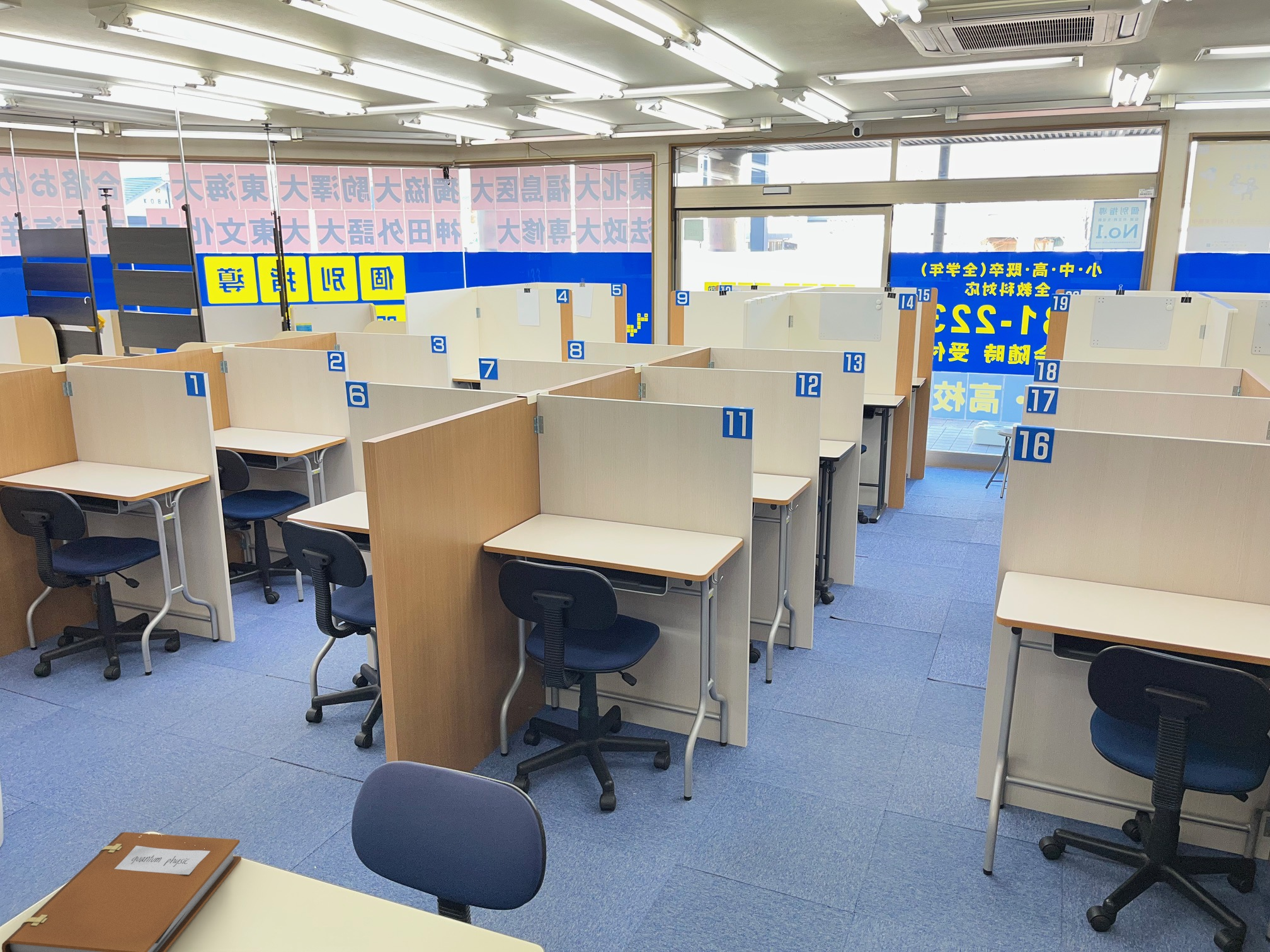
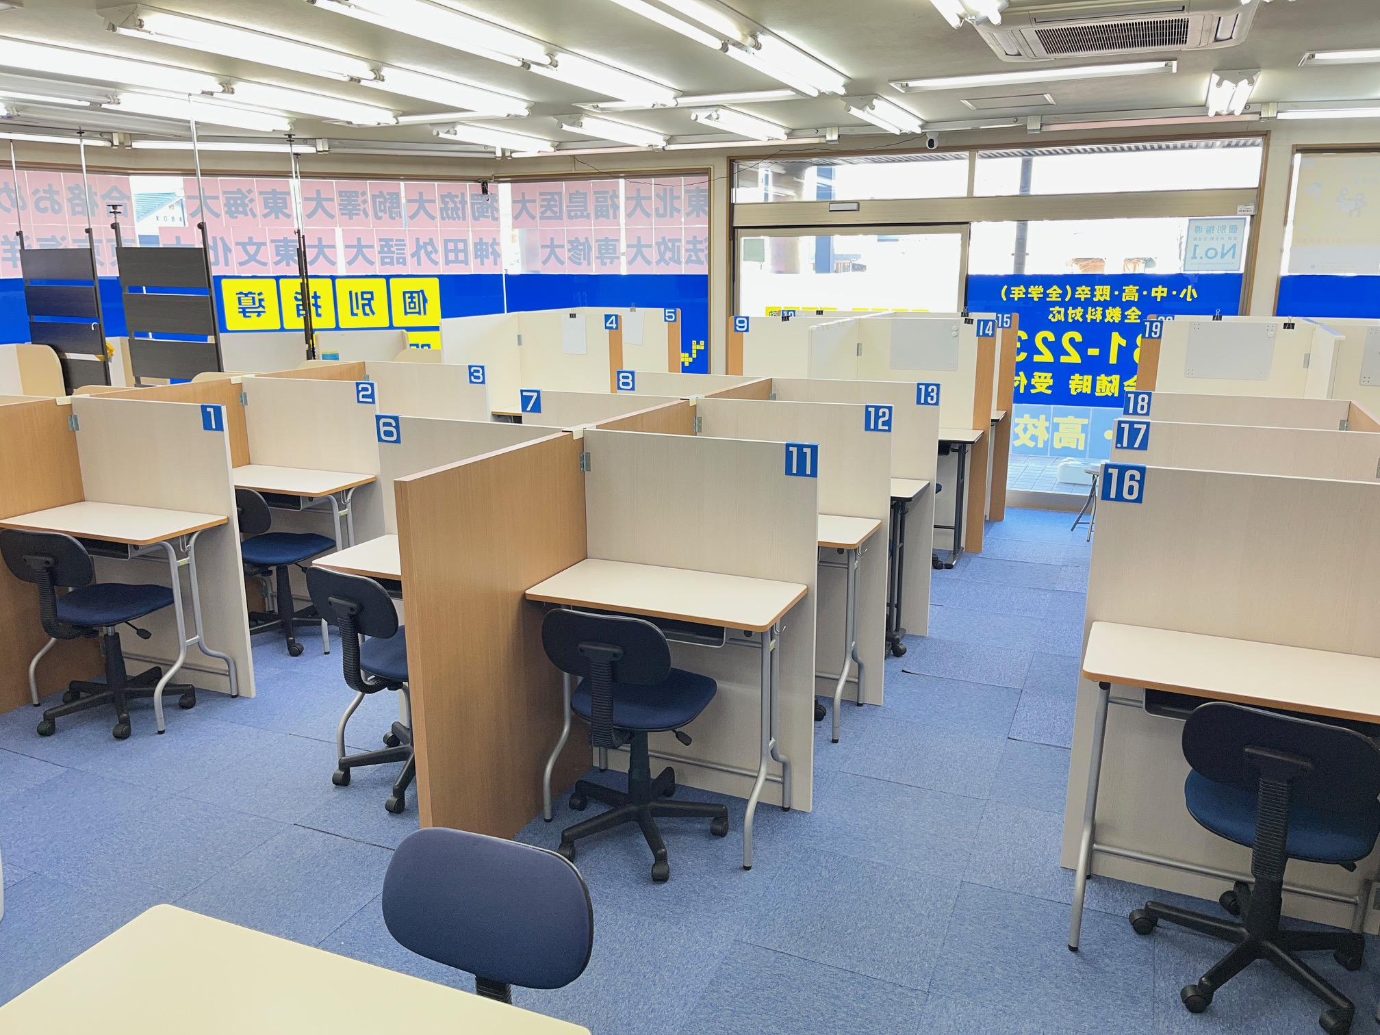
- notebook [1,832,242,952]
